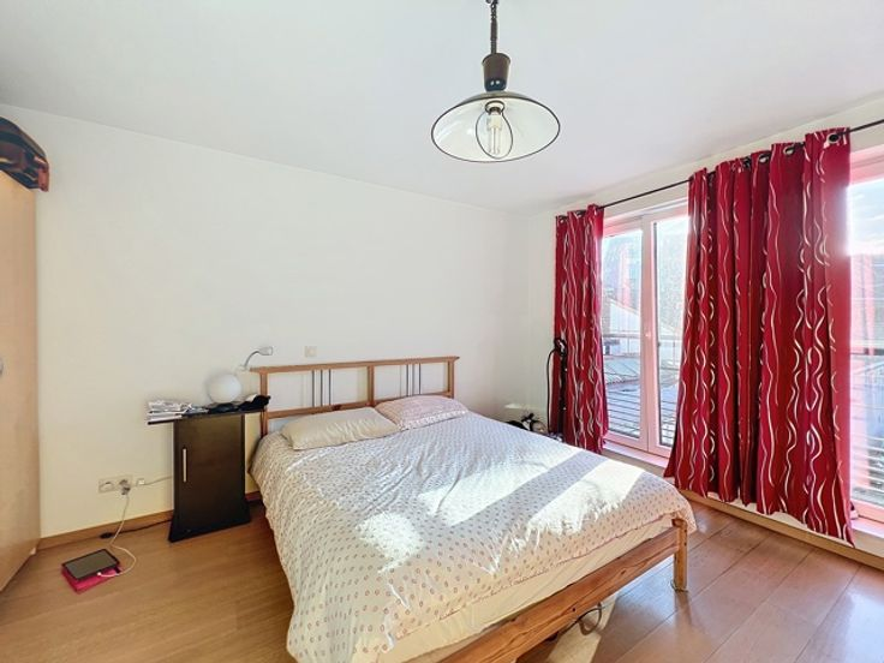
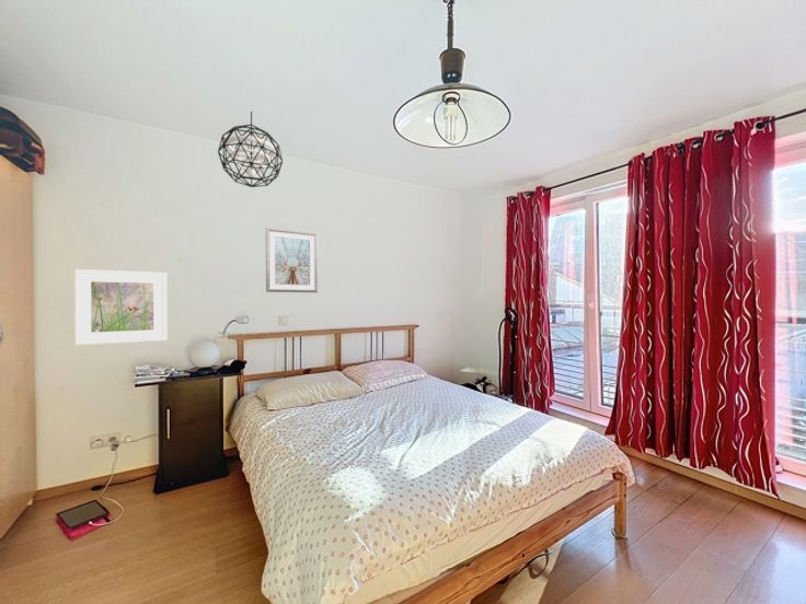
+ picture frame [265,226,319,293]
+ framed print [74,268,168,346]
+ pendant light [217,111,284,188]
